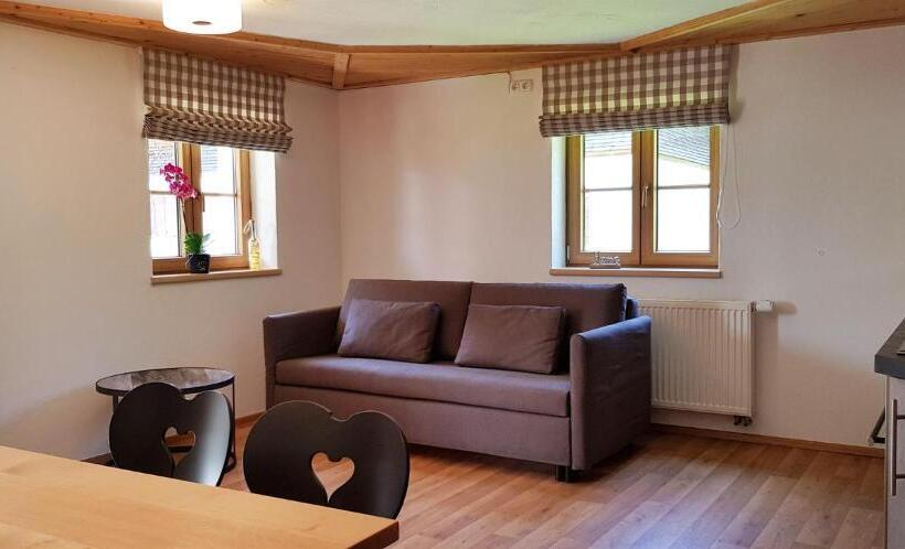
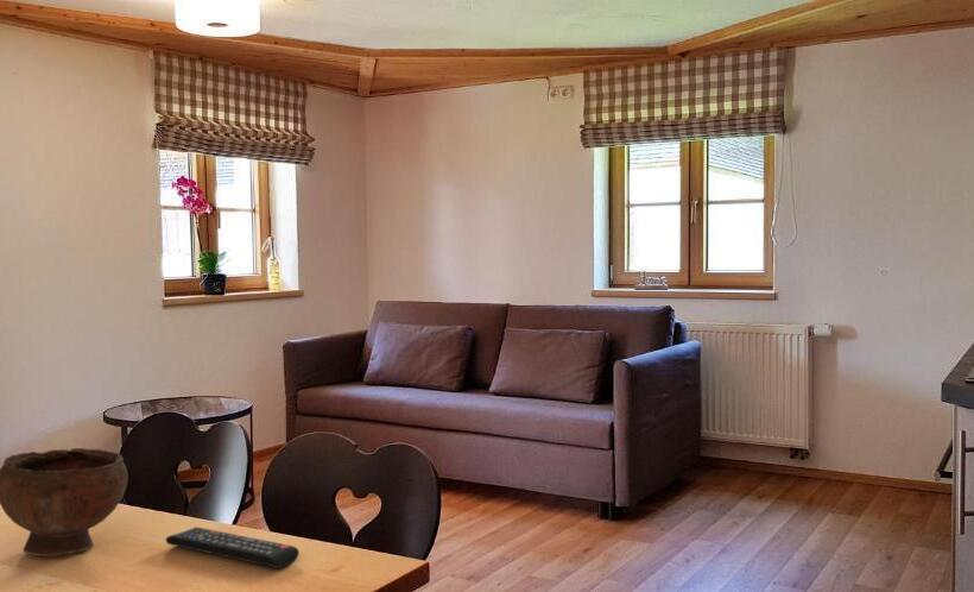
+ remote control [164,525,301,569]
+ bowl [0,447,128,558]
